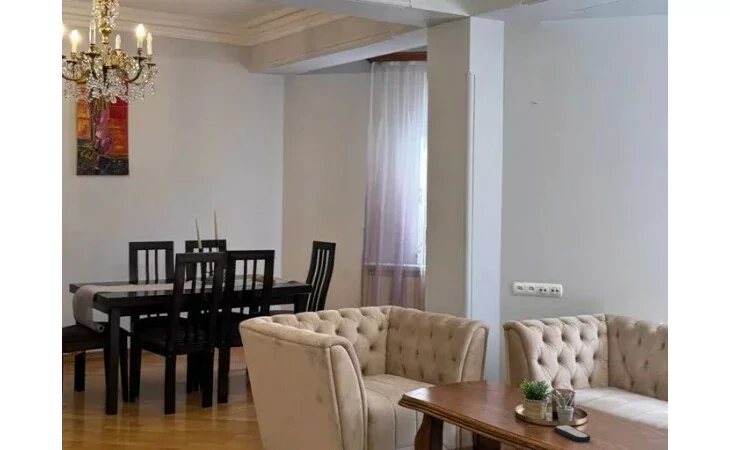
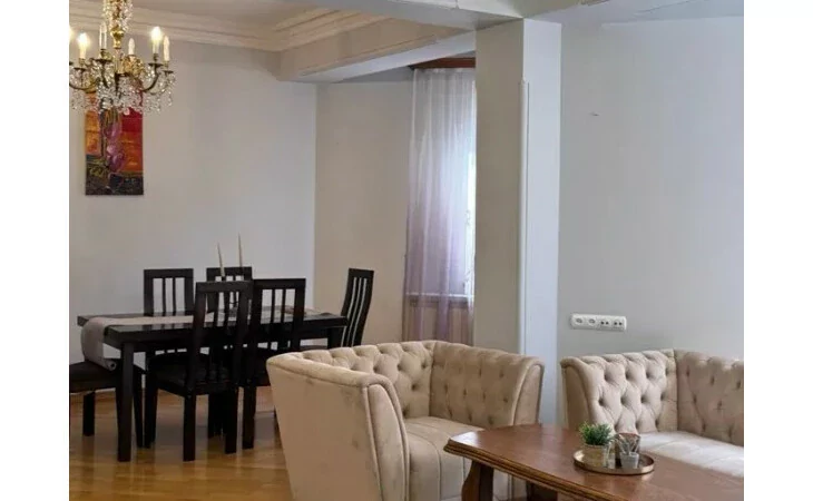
- remote control [553,424,591,443]
